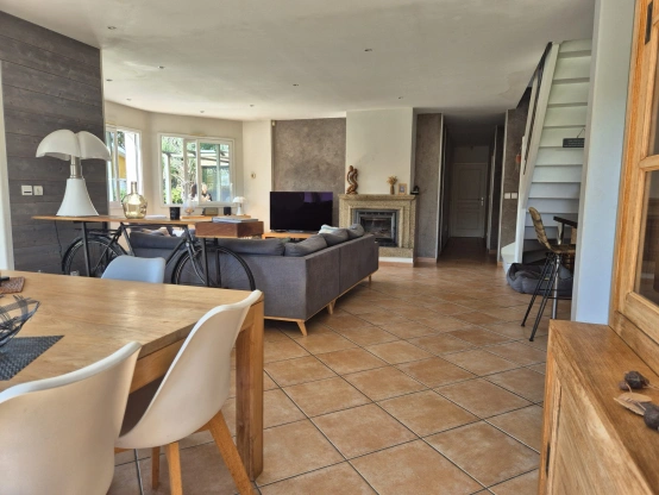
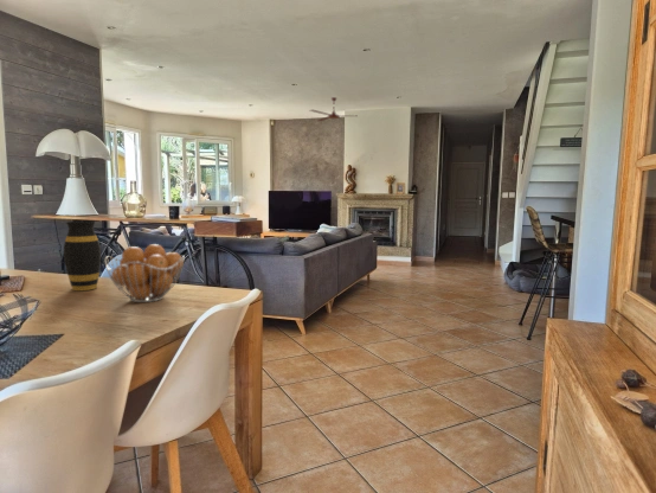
+ ceiling fan [309,96,356,122]
+ vase [63,220,102,292]
+ fruit basket [103,243,186,303]
